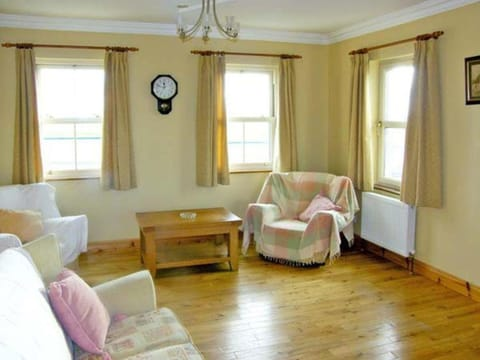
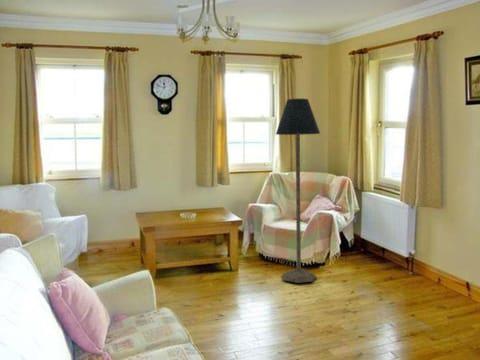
+ floor lamp [275,98,321,284]
